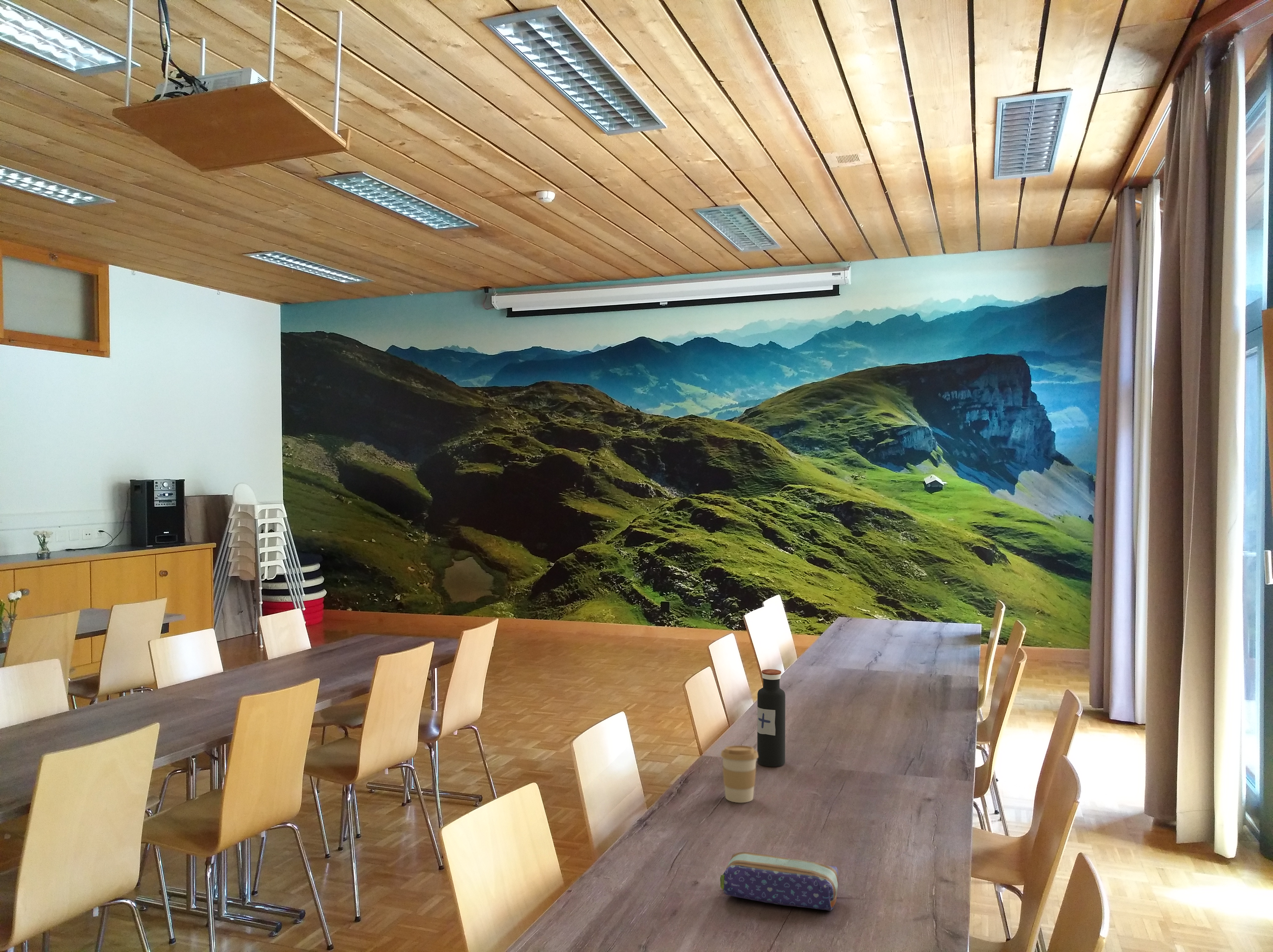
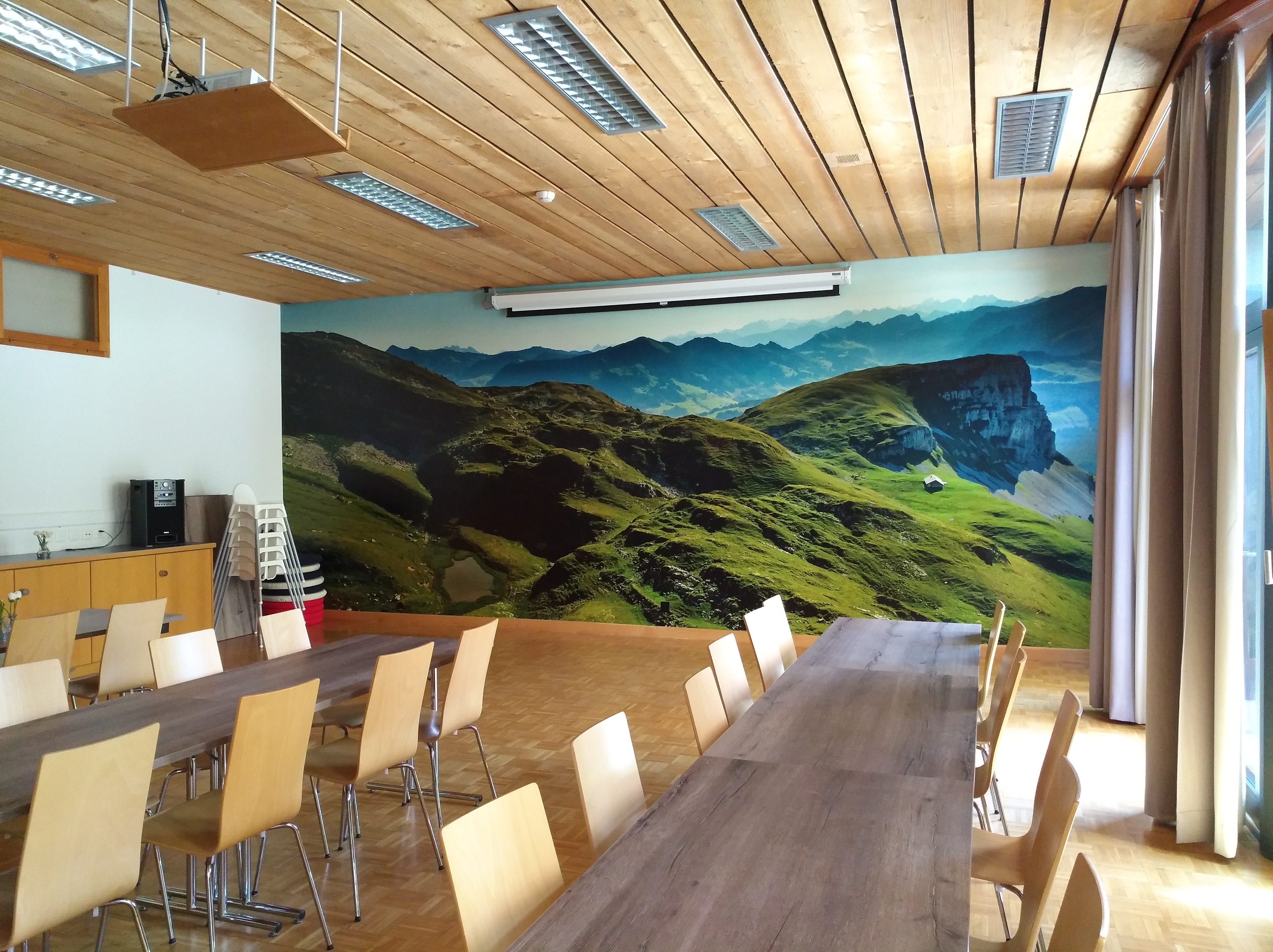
- pencil case [720,852,839,911]
- coffee cup [720,745,758,803]
- water bottle [757,669,786,767]
